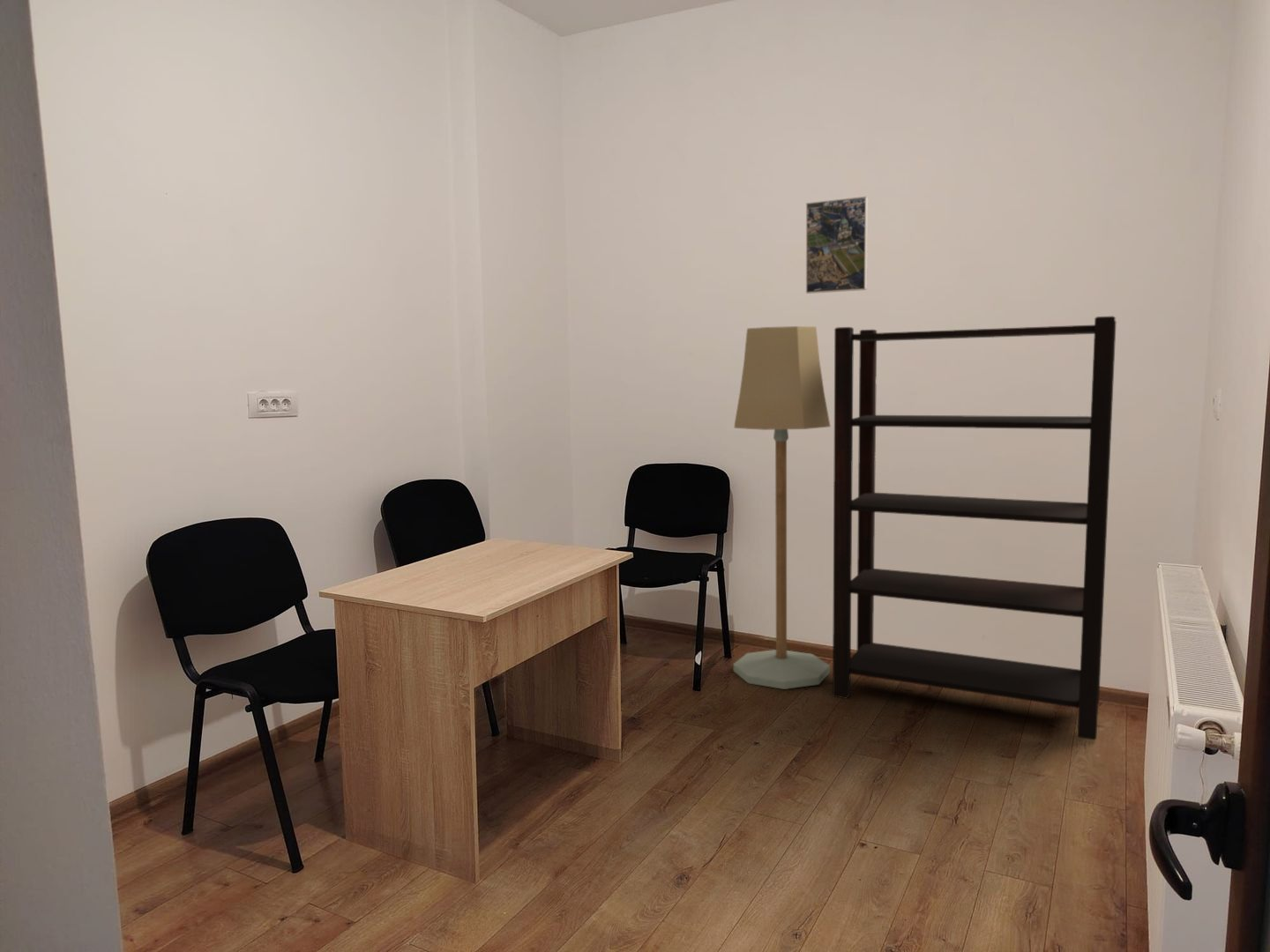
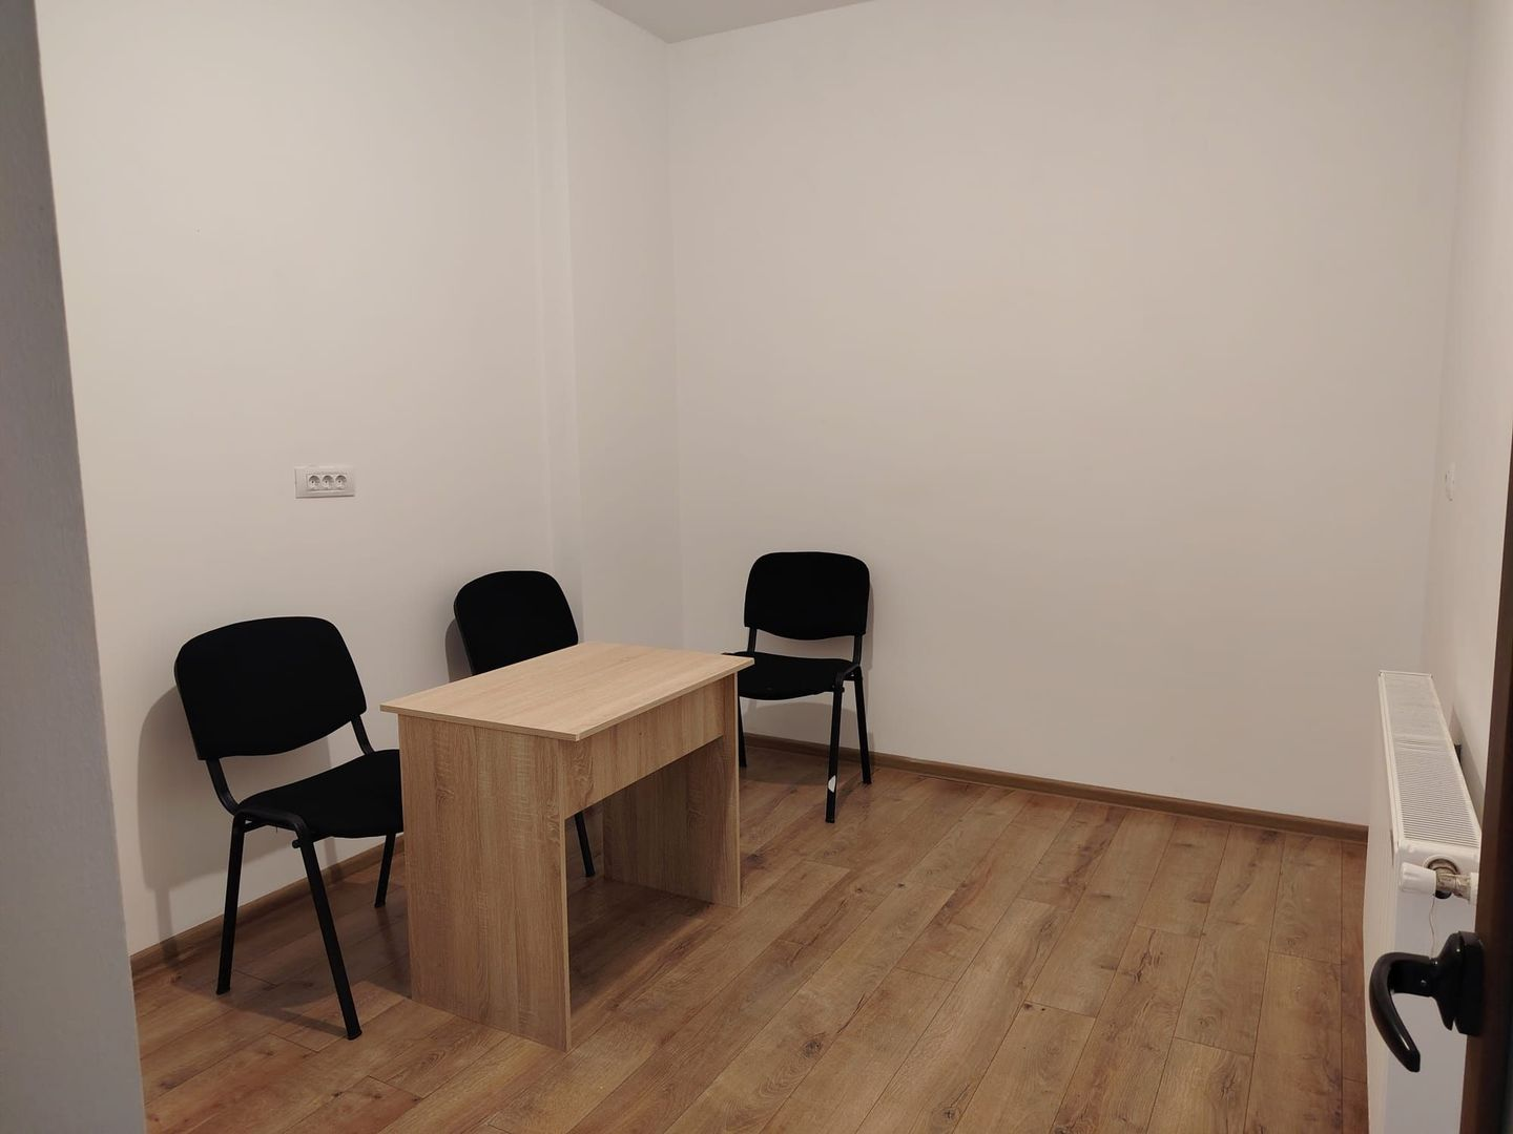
- floor lamp [733,325,831,690]
- bookshelf [832,316,1117,740]
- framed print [805,196,869,294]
